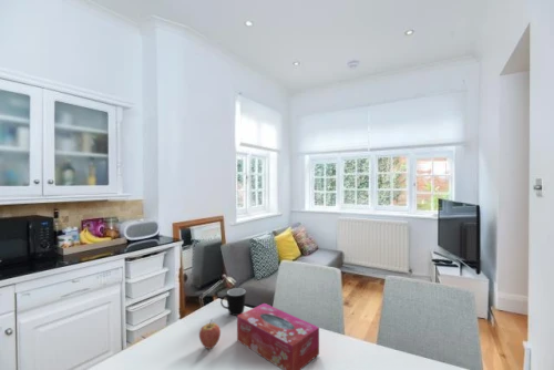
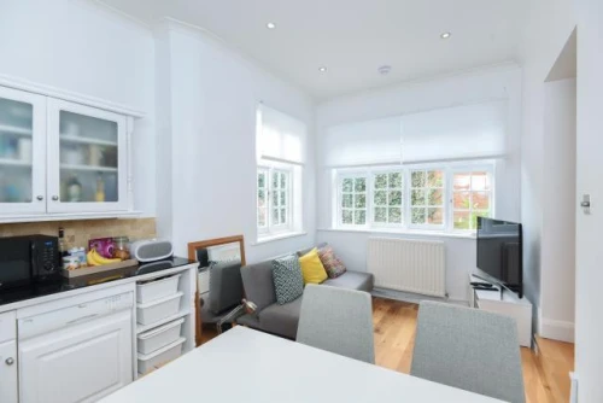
- mug [219,287,247,317]
- tissue box [236,302,320,370]
- fruit [198,320,222,350]
